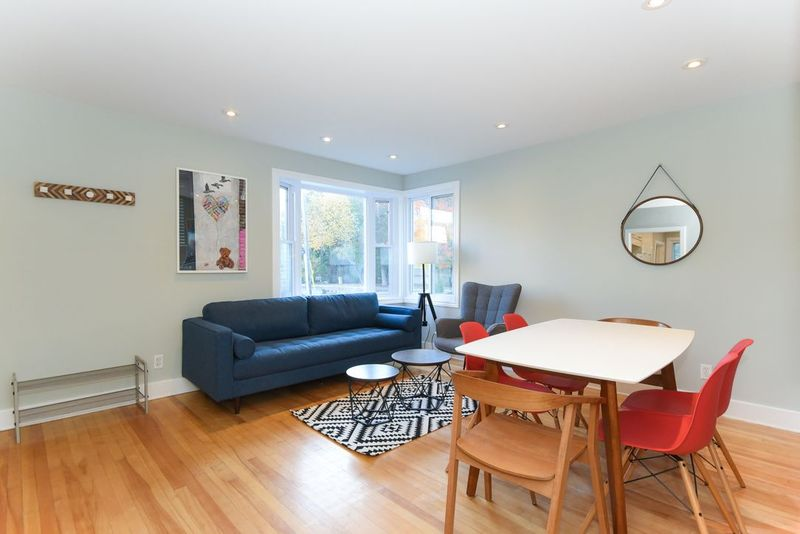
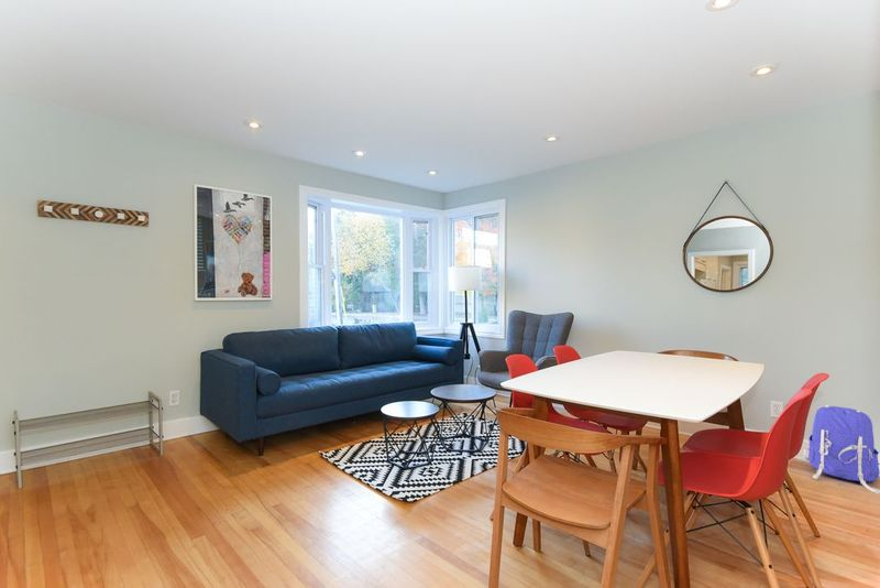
+ backpack [803,404,880,496]
